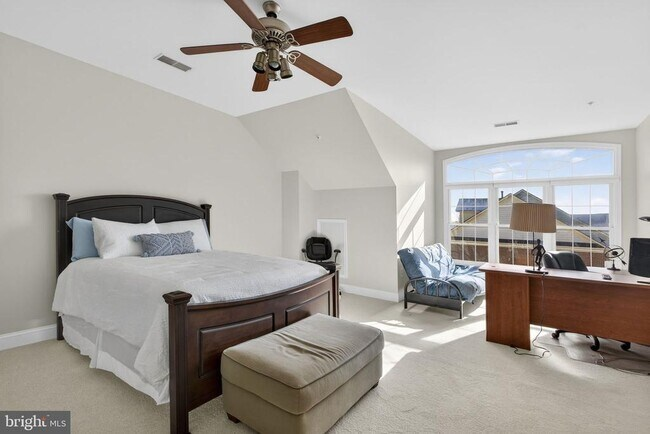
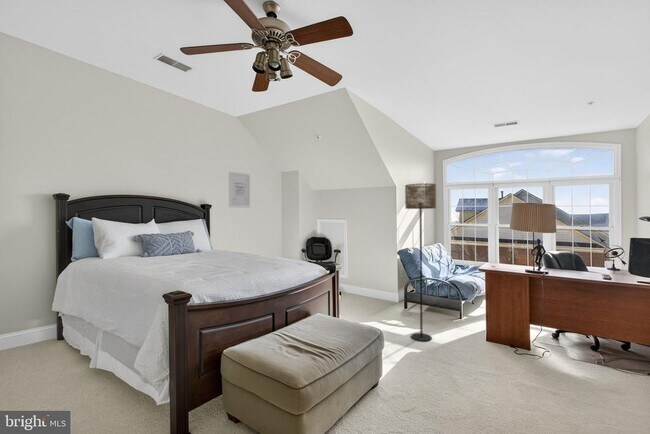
+ floor lamp [404,182,437,342]
+ wall art [228,171,251,209]
